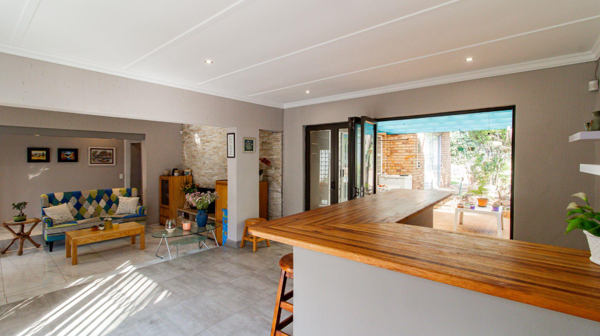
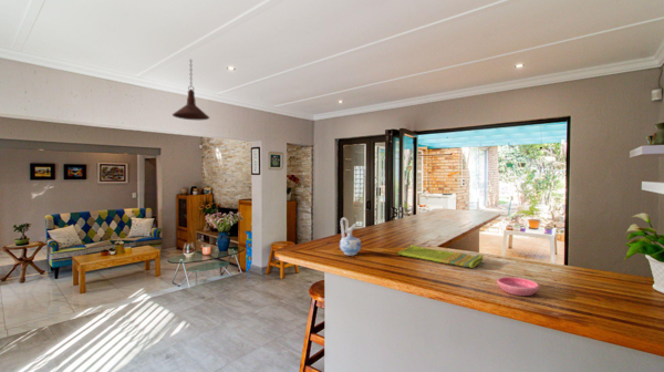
+ ceramic pitcher [339,217,362,256]
+ dish towel [396,244,484,269]
+ saucer [496,276,540,297]
+ pendant light [172,59,210,121]
